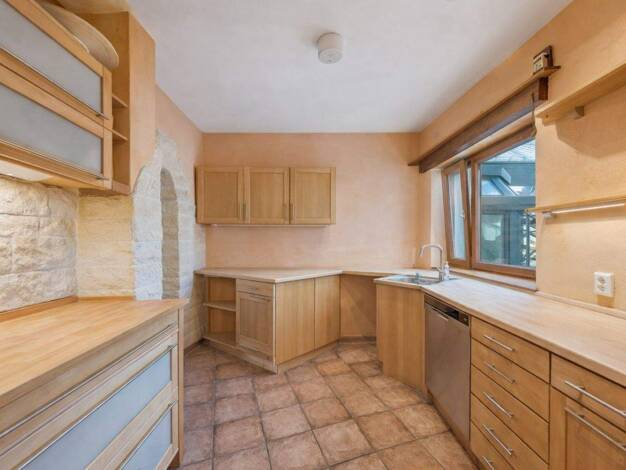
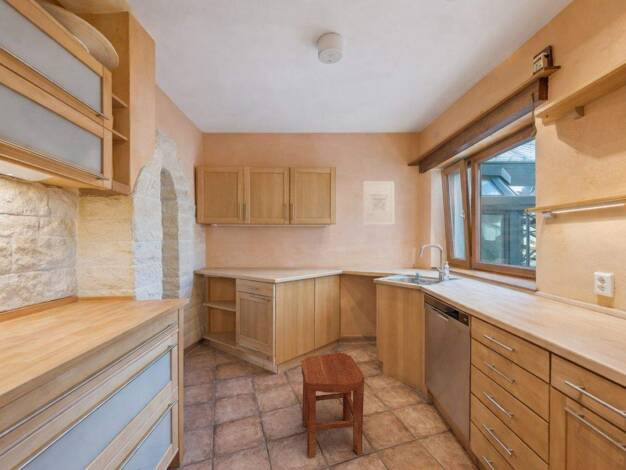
+ stool [300,352,365,459]
+ wall art [363,181,395,226]
